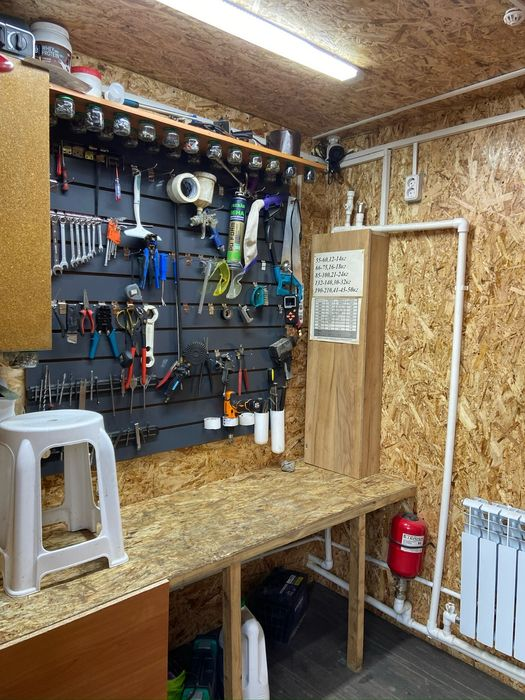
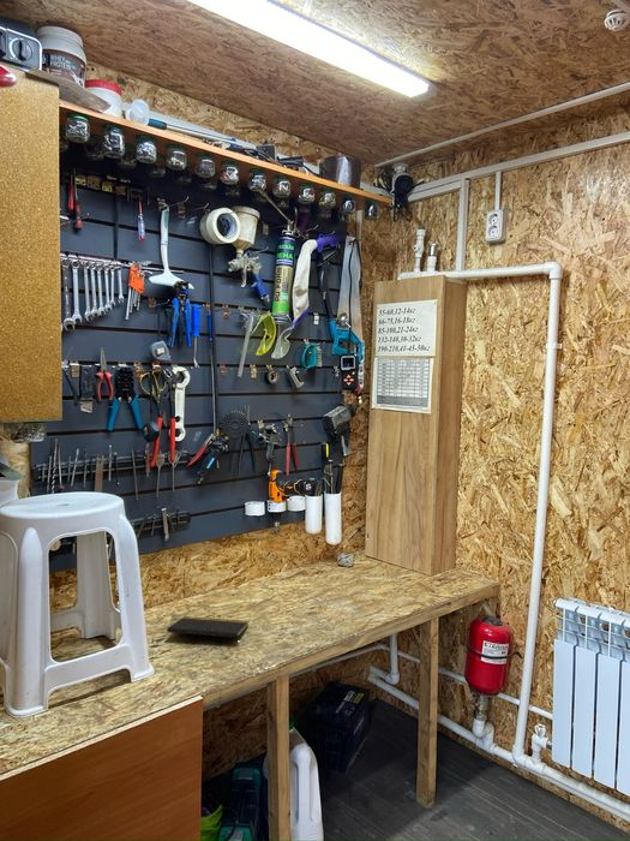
+ notepad [166,615,250,648]
